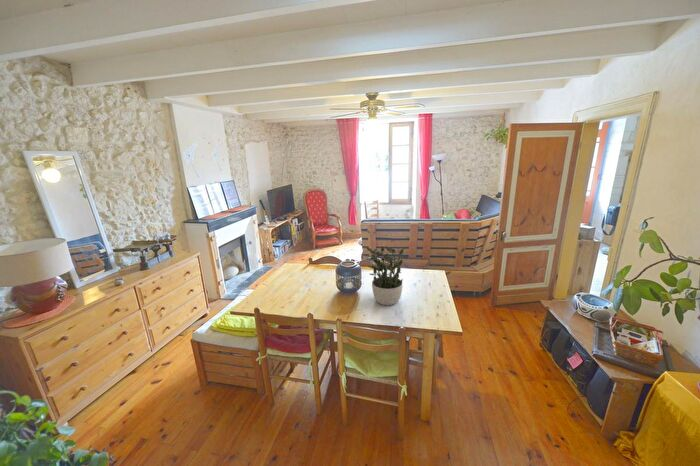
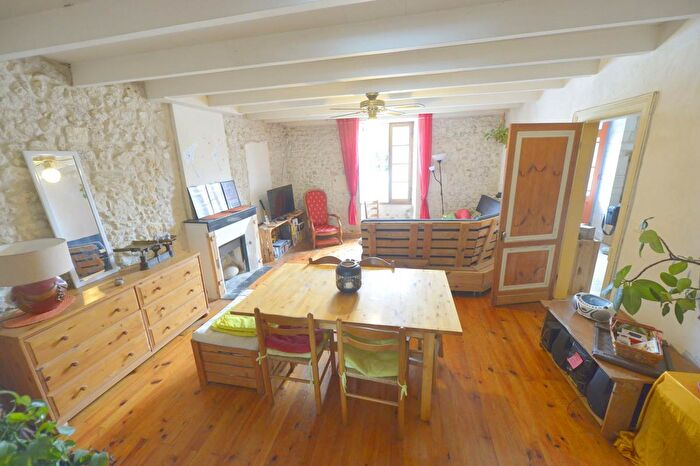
- potted plant [365,245,410,306]
